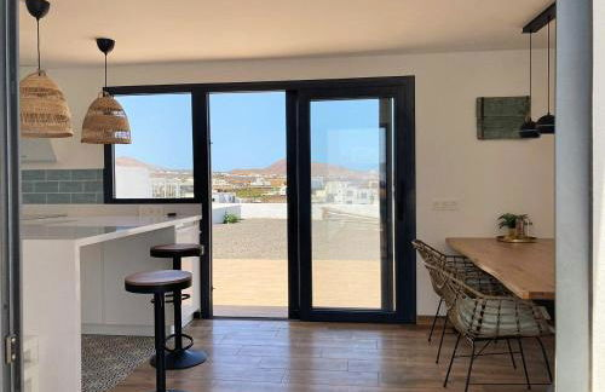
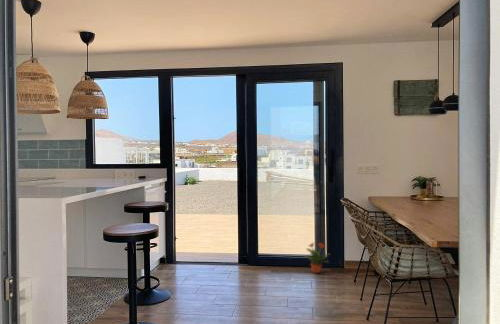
+ potted plant [302,241,330,274]
